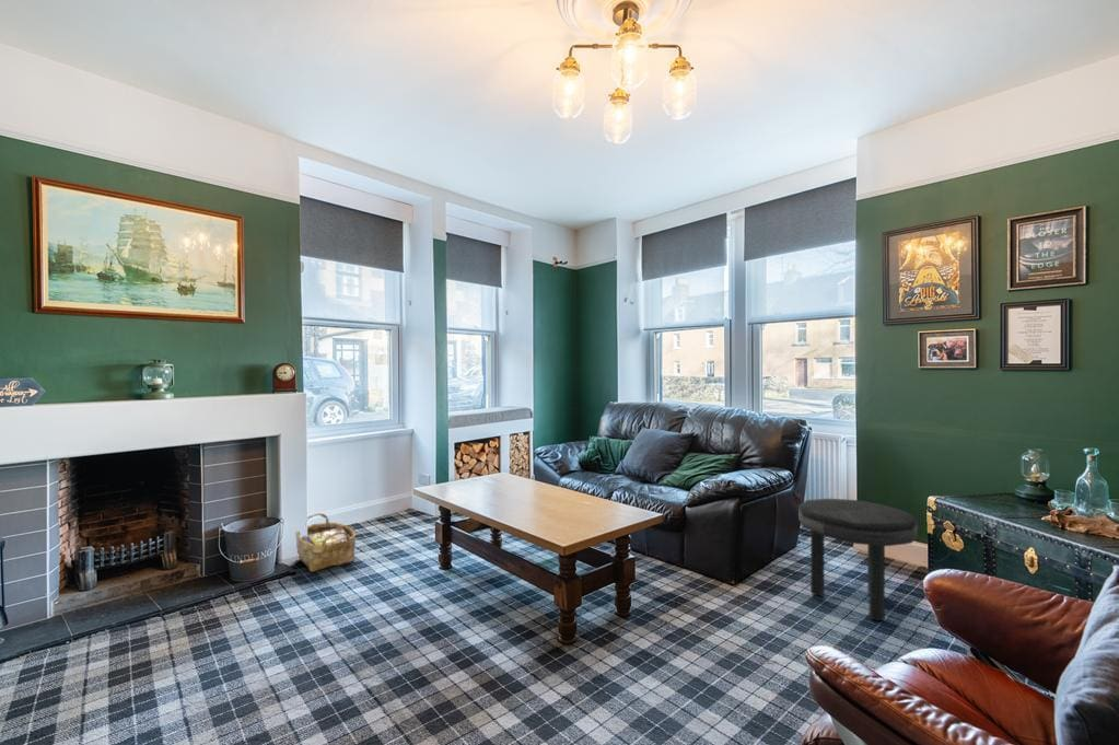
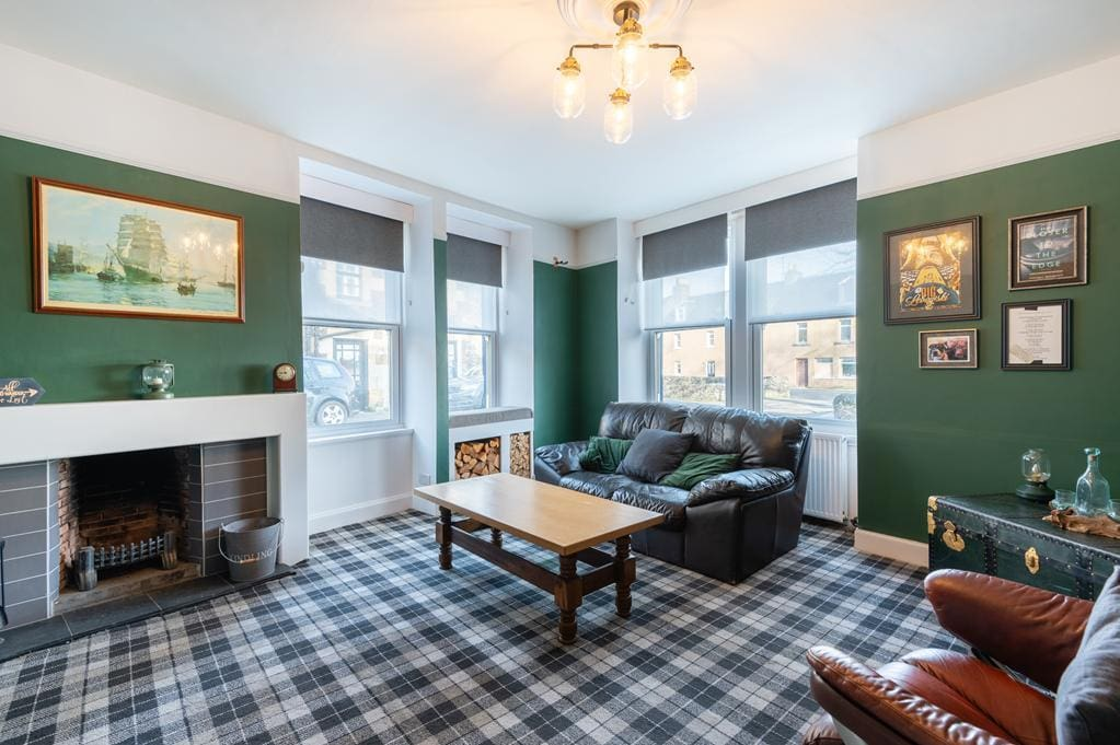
- woven basket [294,512,357,573]
- side table [797,498,919,622]
